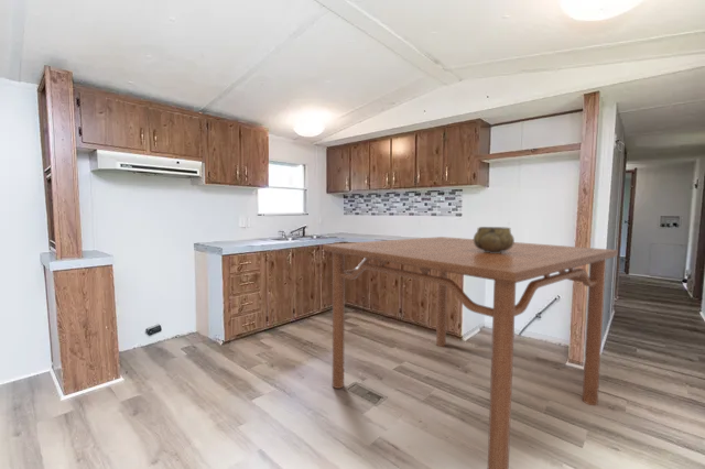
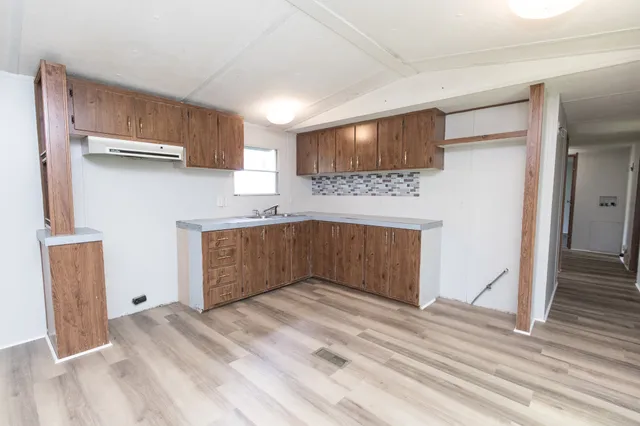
- decorative bowl [473,226,516,253]
- dining table [322,236,619,469]
